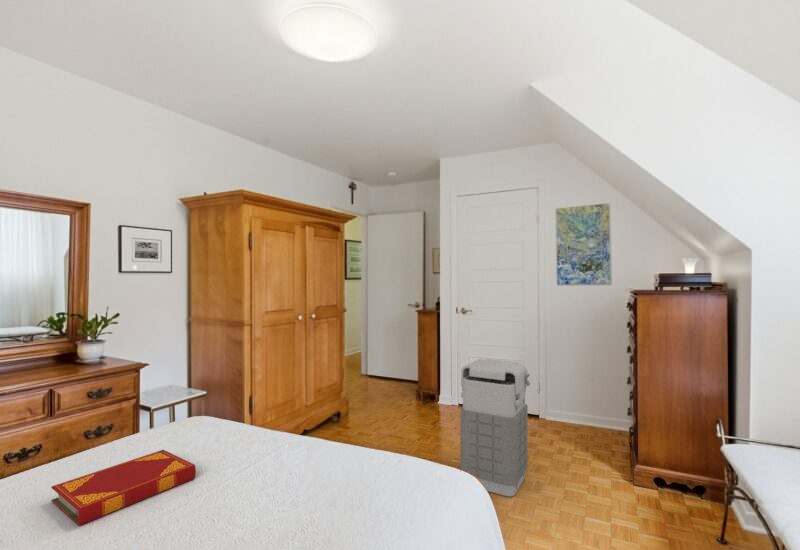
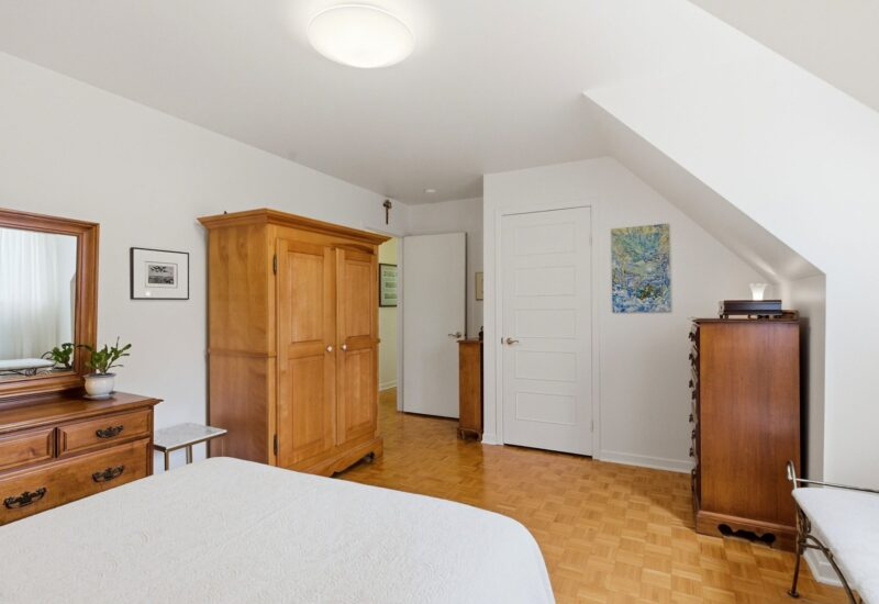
- grenade [460,358,531,498]
- hardback book [50,449,197,527]
